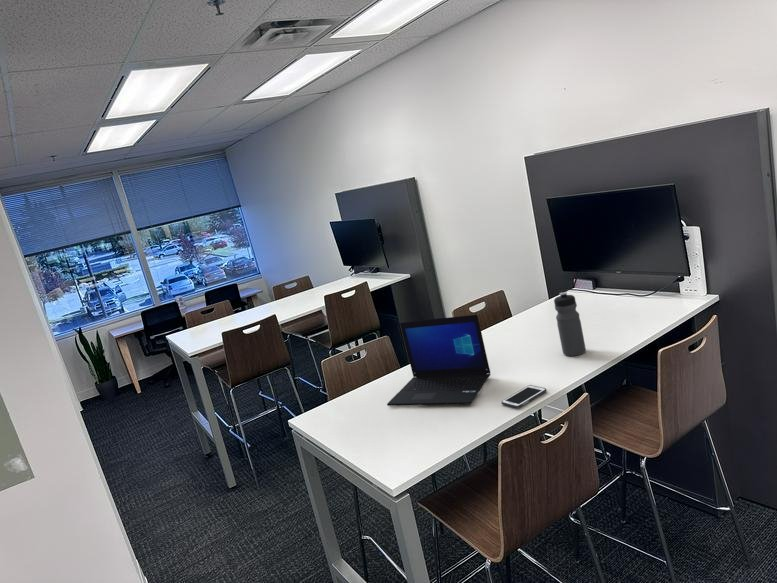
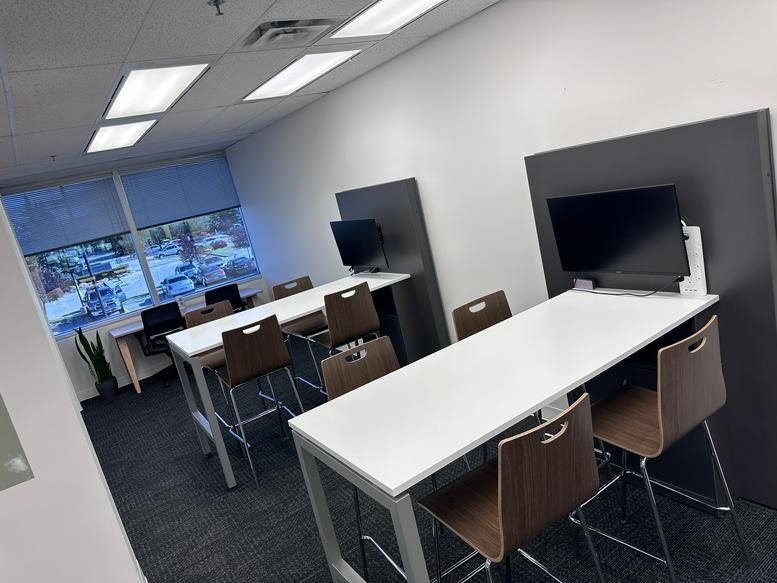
- laptop [386,314,492,407]
- water bottle [553,291,587,357]
- cell phone [500,384,547,409]
